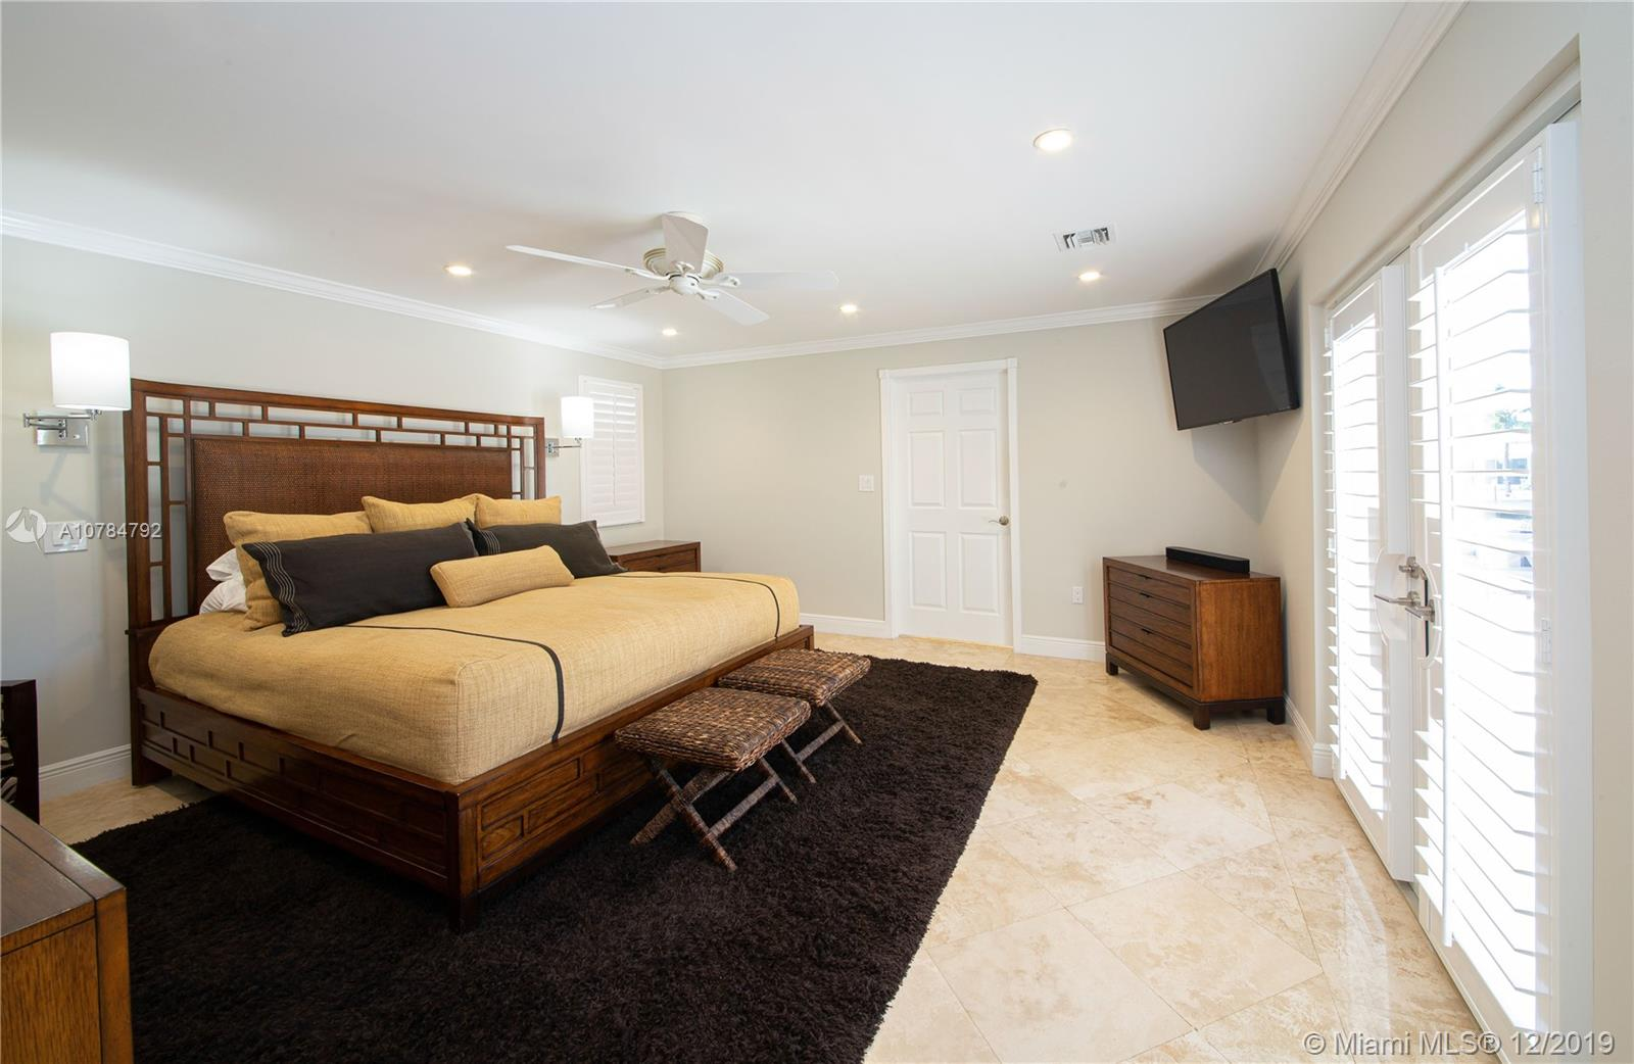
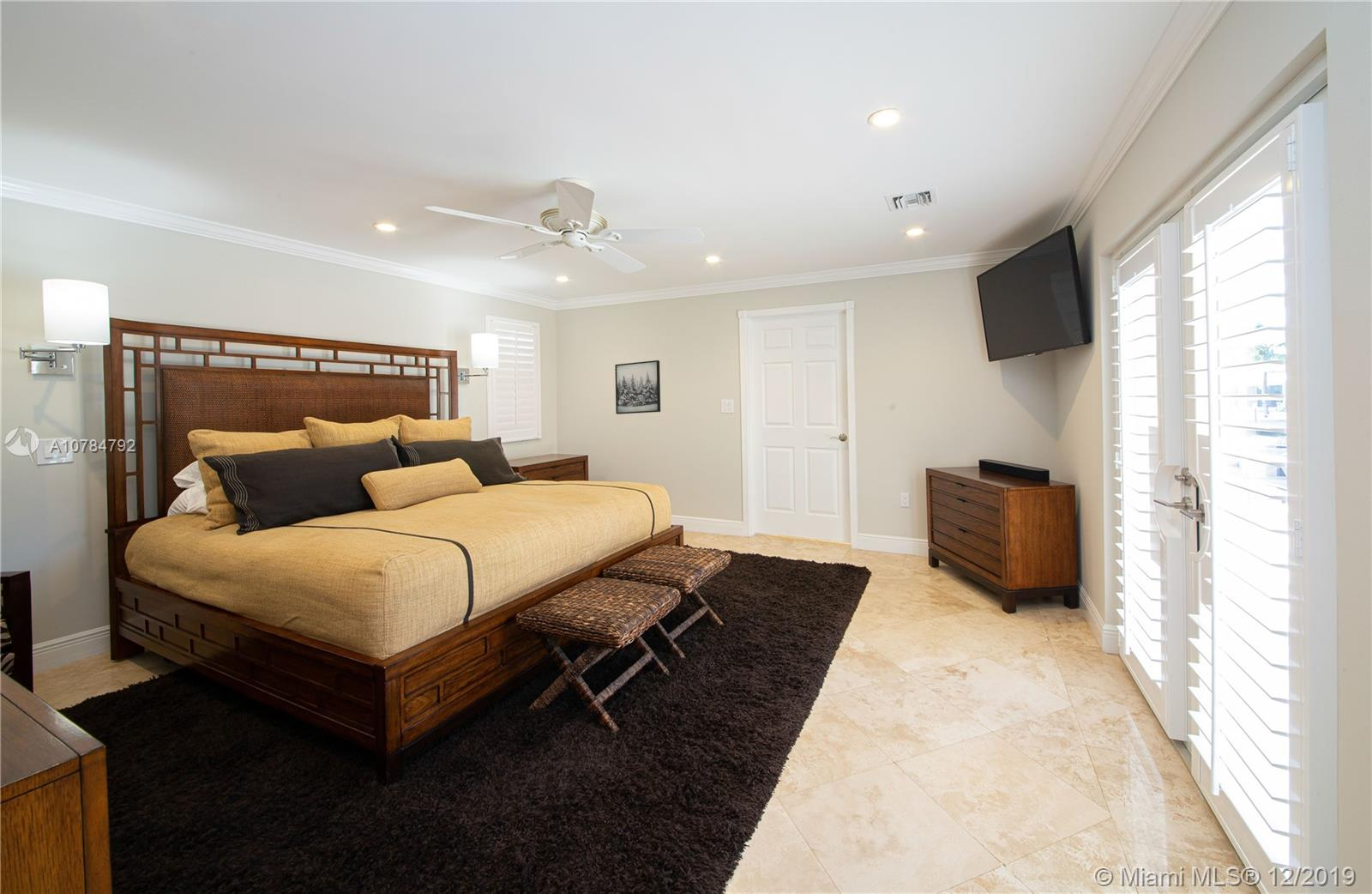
+ wall art [614,359,661,415]
